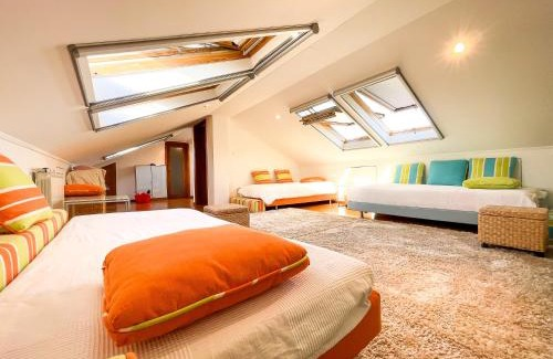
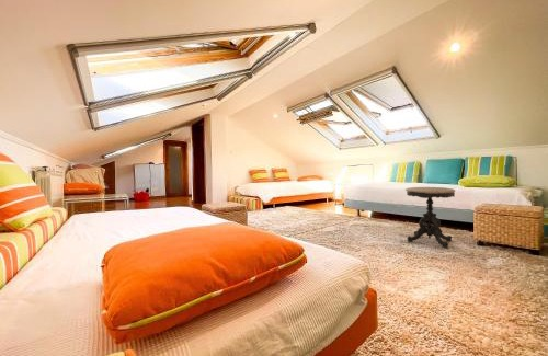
+ side table [404,186,456,249]
